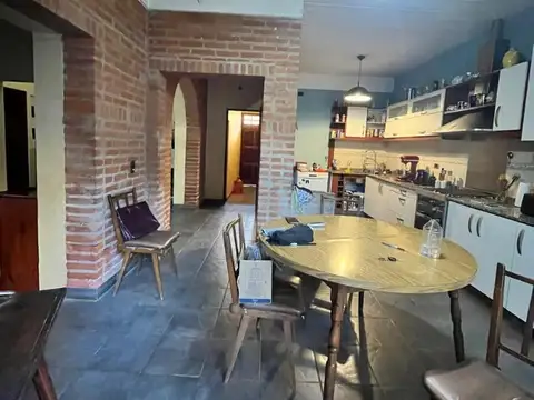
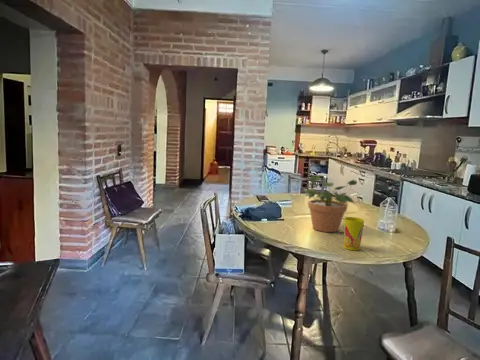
+ potted plant [303,175,361,233]
+ cup [343,216,365,251]
